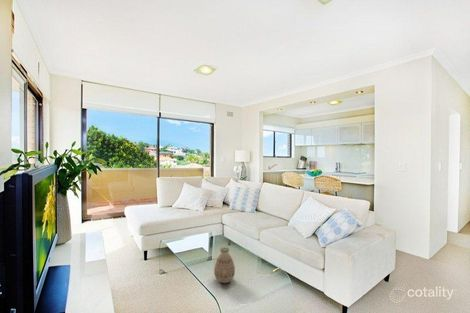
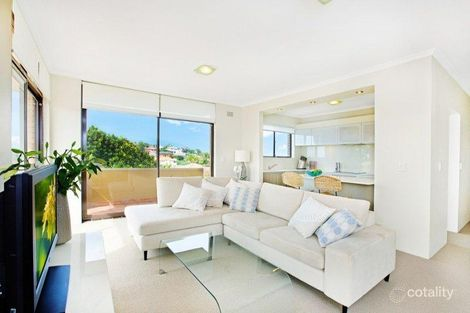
- vase [213,246,236,284]
